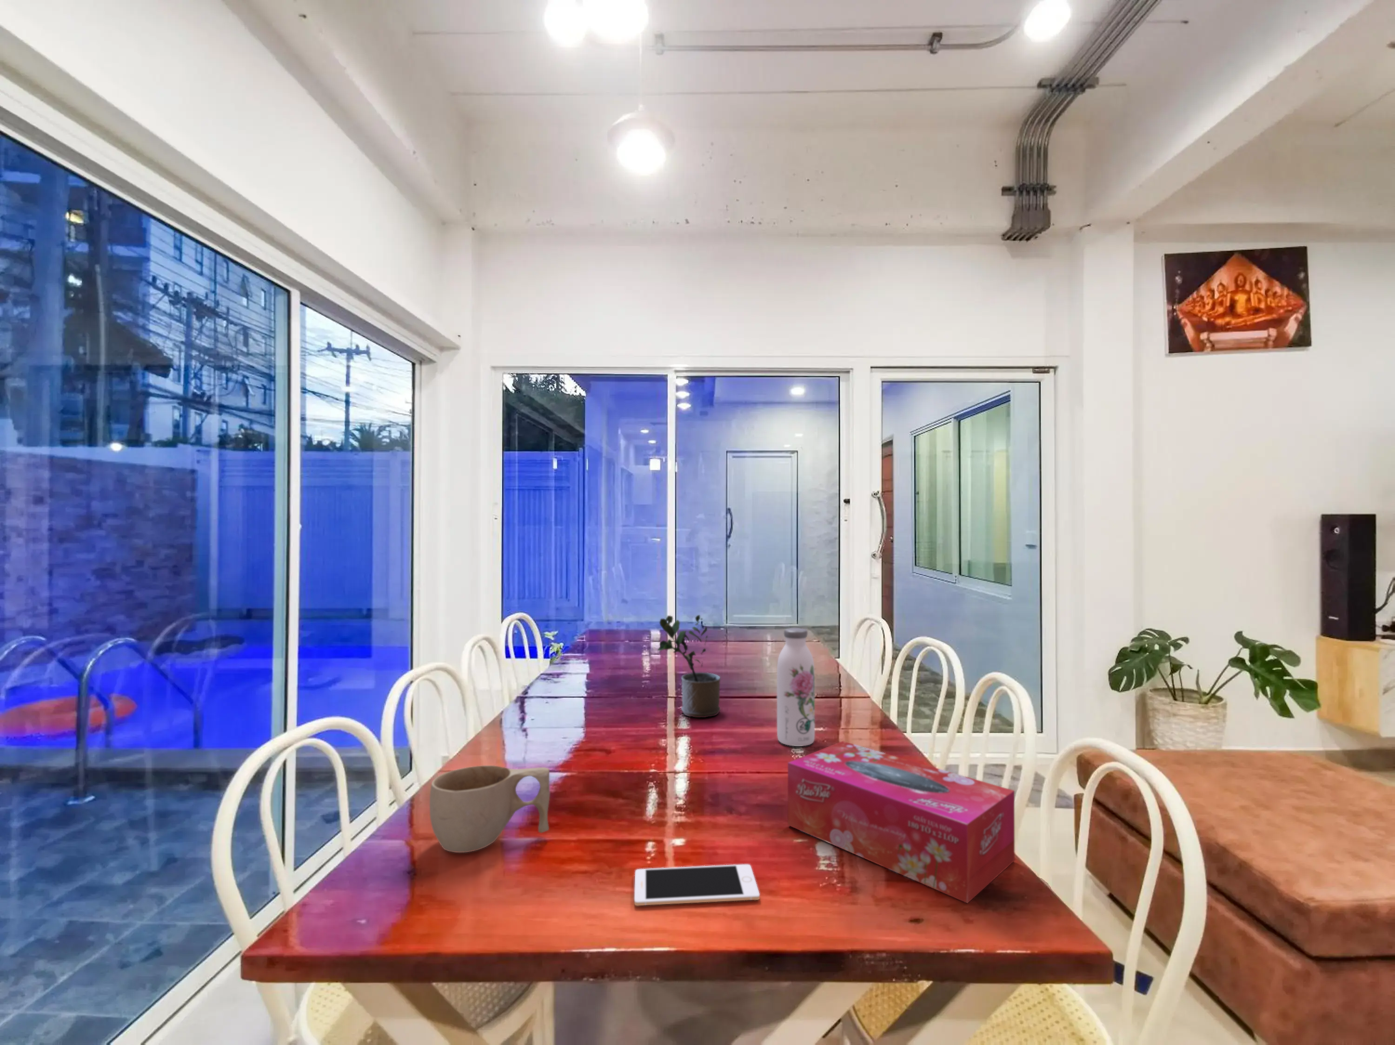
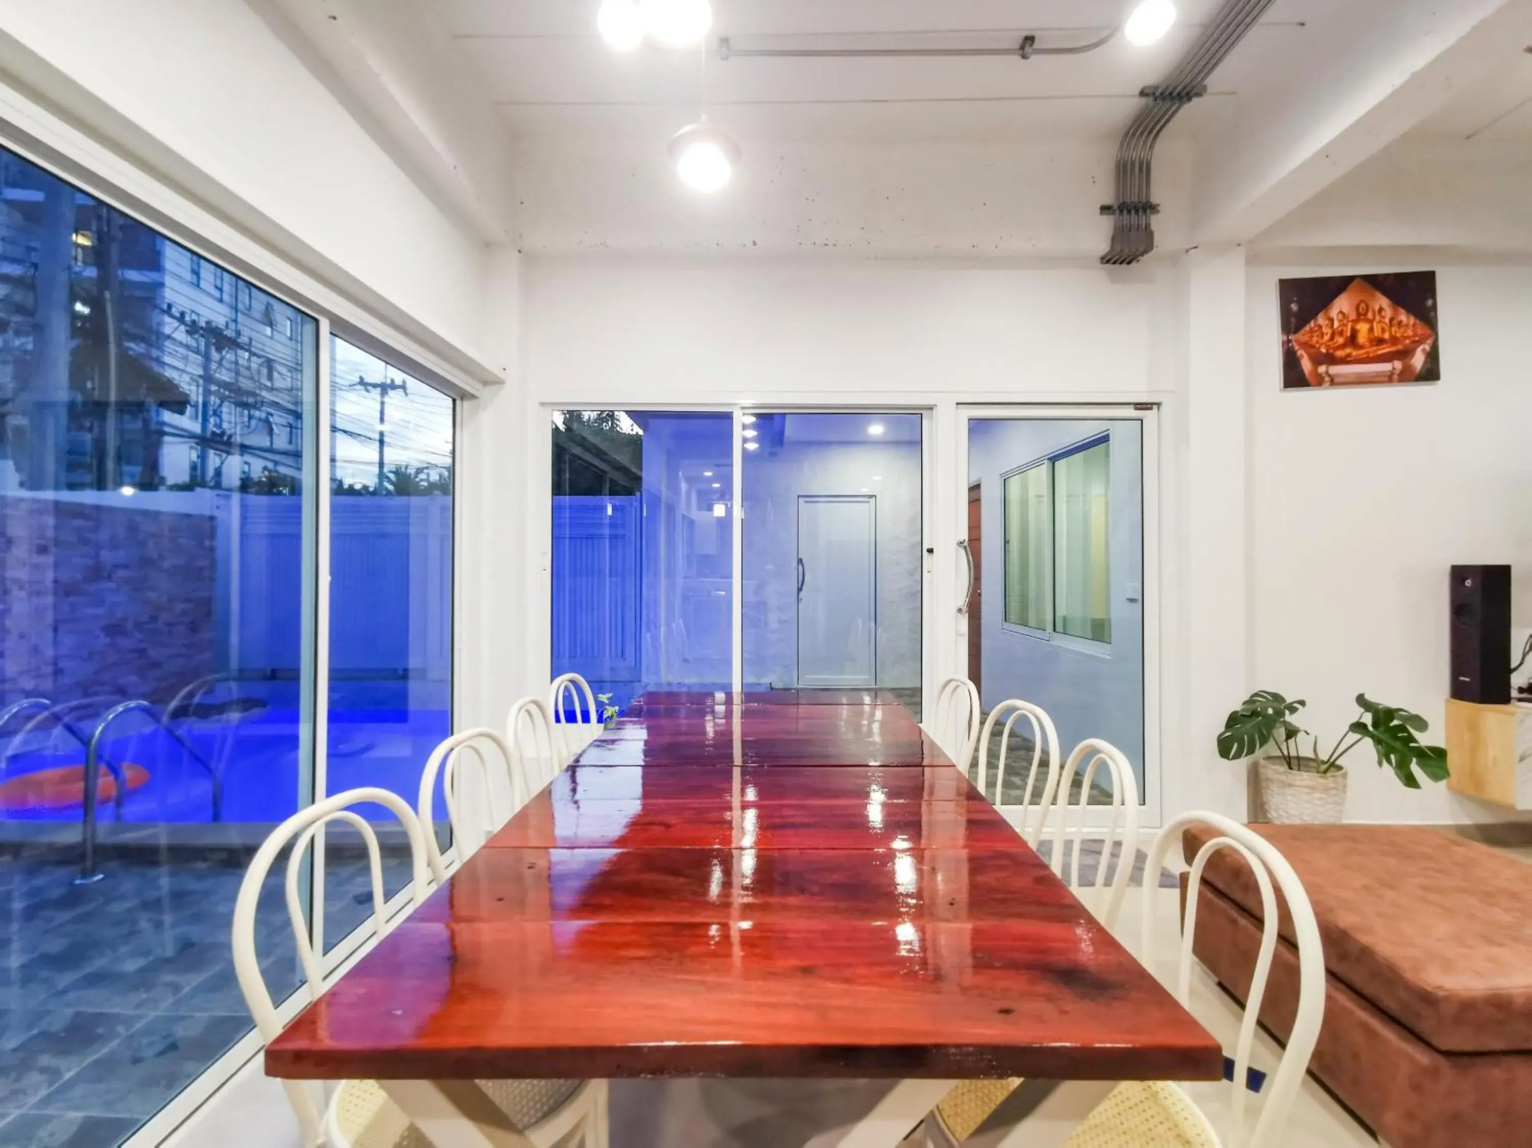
- tissue box [788,740,1015,903]
- water bottle [777,628,815,746]
- cup [429,765,550,853]
- potted plant [657,615,721,718]
- cell phone [634,864,760,906]
